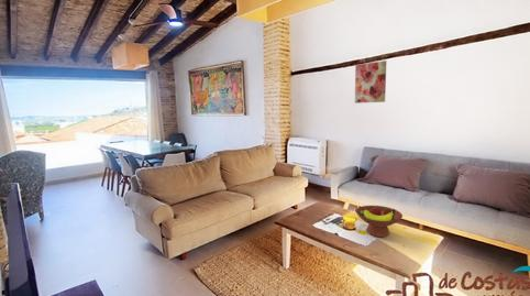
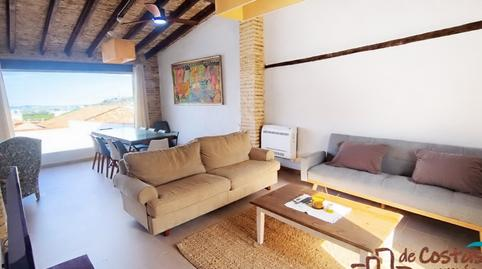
- wall art [354,59,387,105]
- fruit bowl [354,205,404,238]
